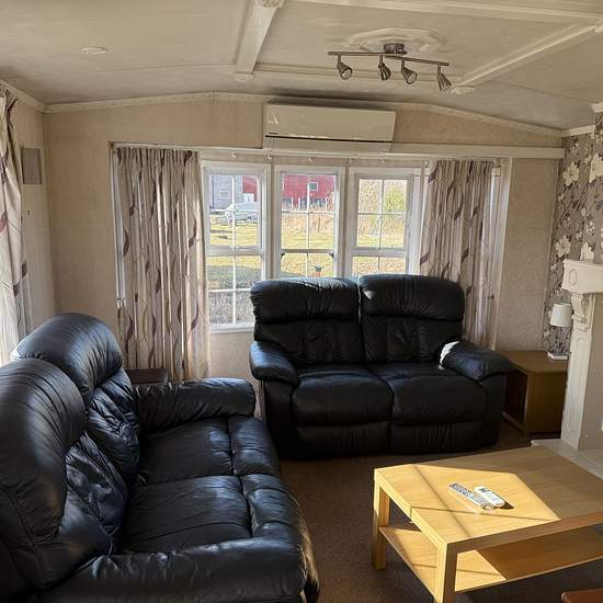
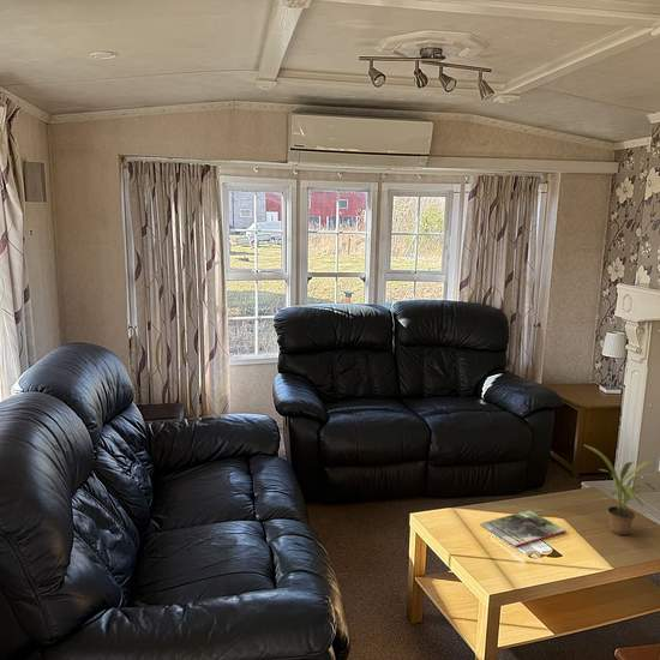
+ magazine [479,510,568,548]
+ potted plant [583,444,660,536]
